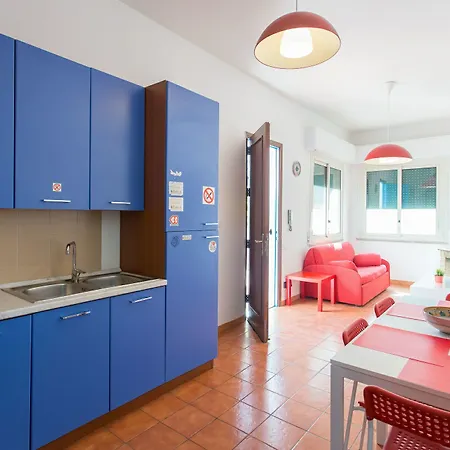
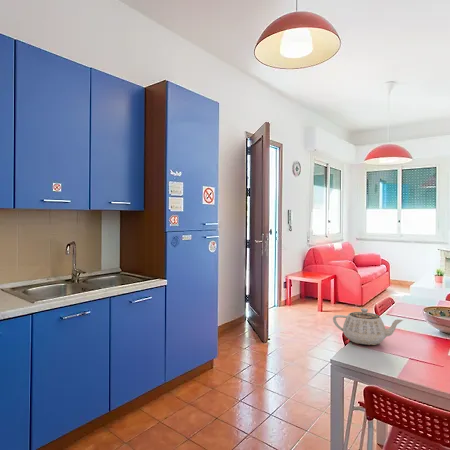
+ teapot [332,307,404,346]
